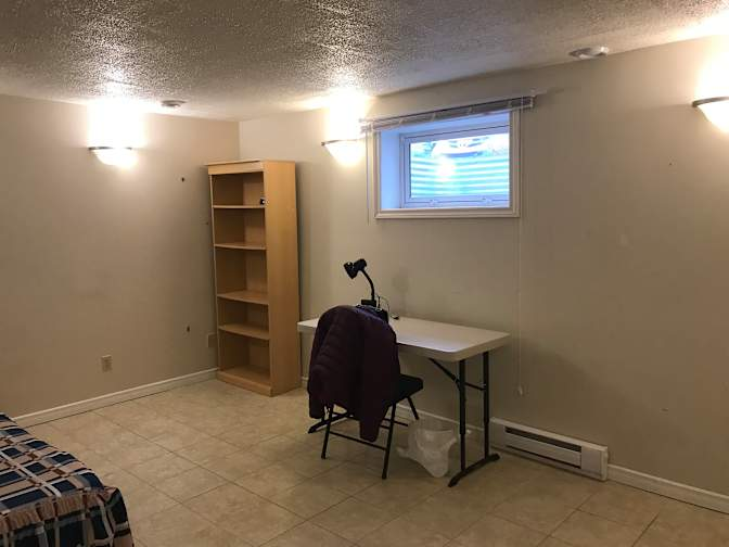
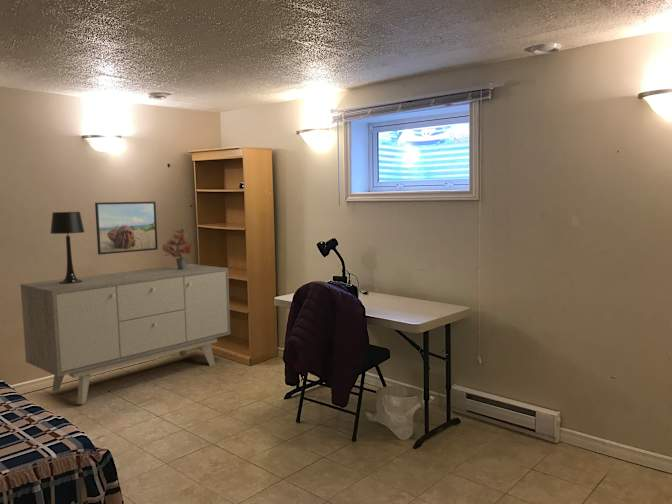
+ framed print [94,201,159,256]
+ potted plant [161,220,195,270]
+ table lamp [50,211,85,284]
+ sideboard [19,263,232,405]
